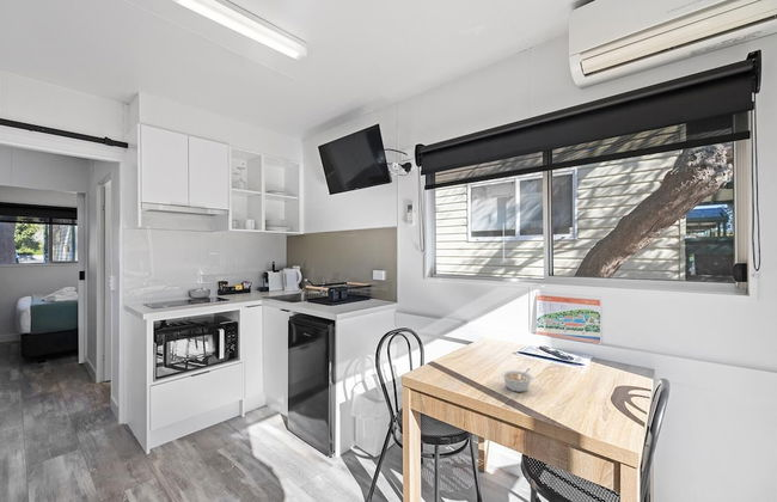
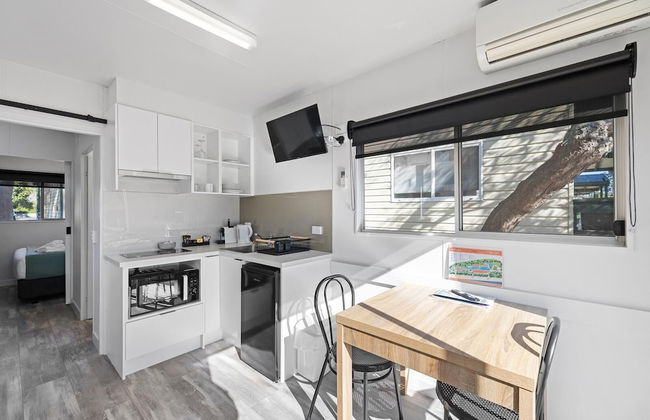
- legume [500,367,534,393]
